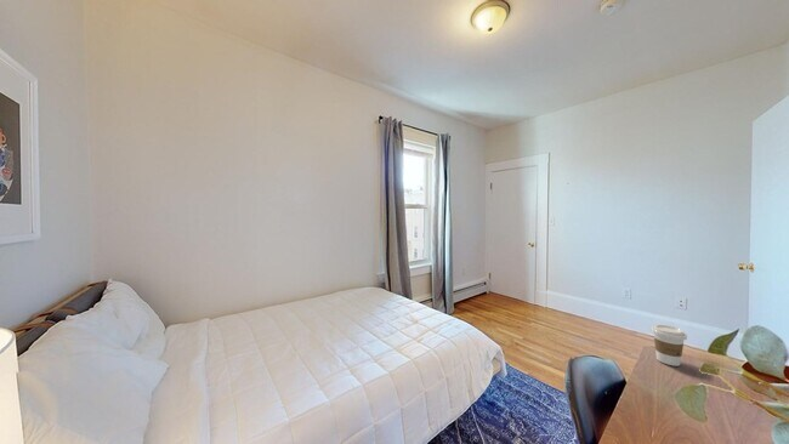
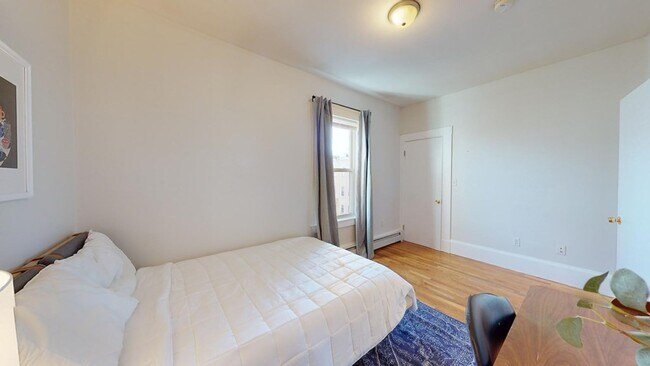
- coffee cup [651,323,688,368]
